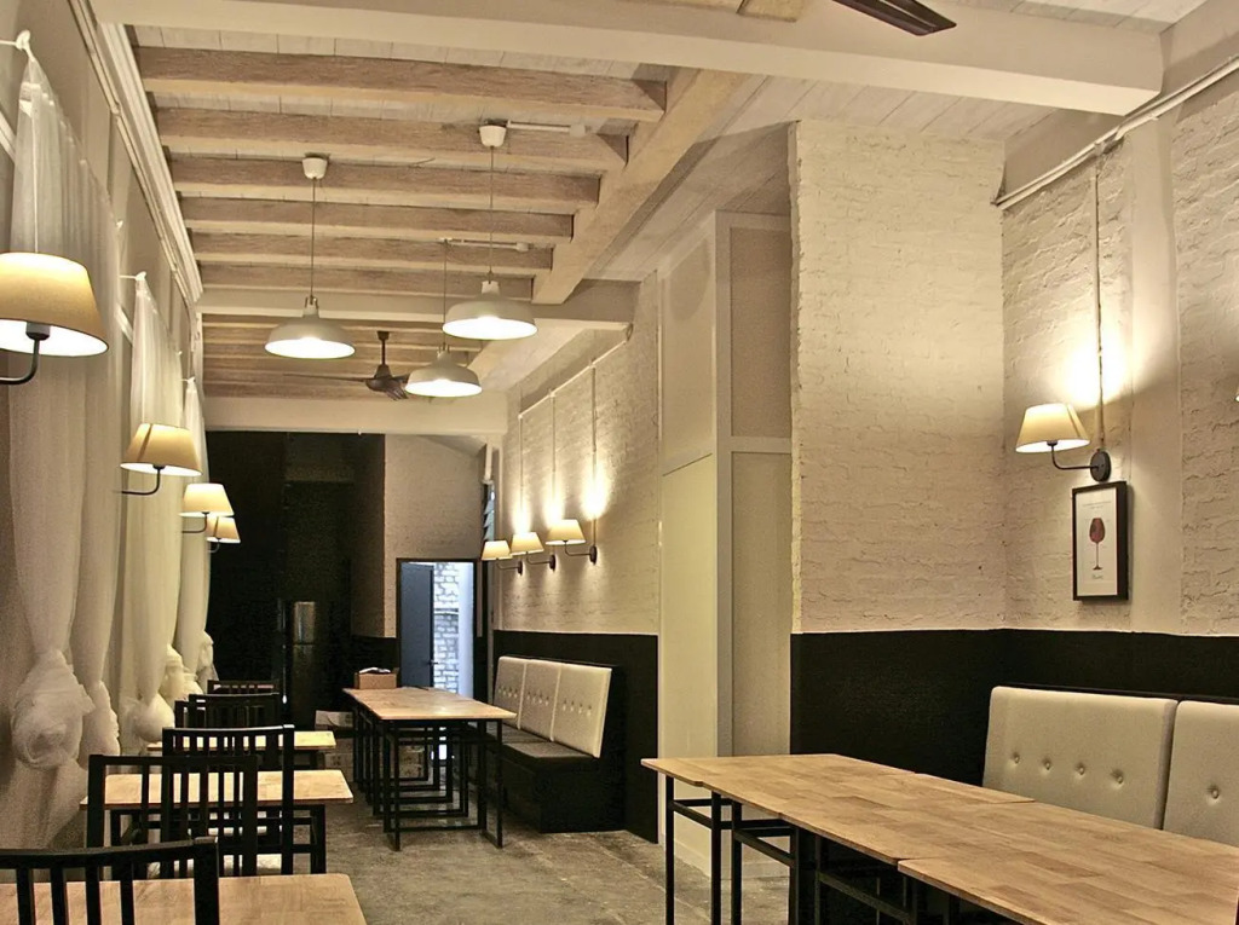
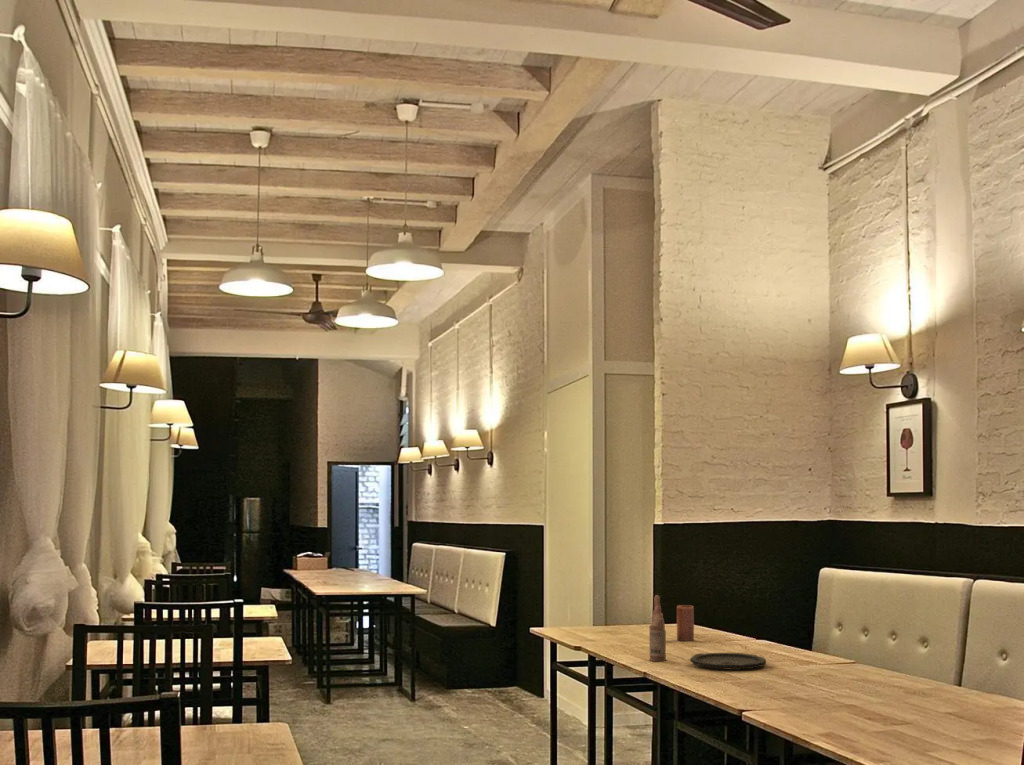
+ candle [676,604,695,642]
+ plate [689,652,767,671]
+ bottle [648,594,667,662]
